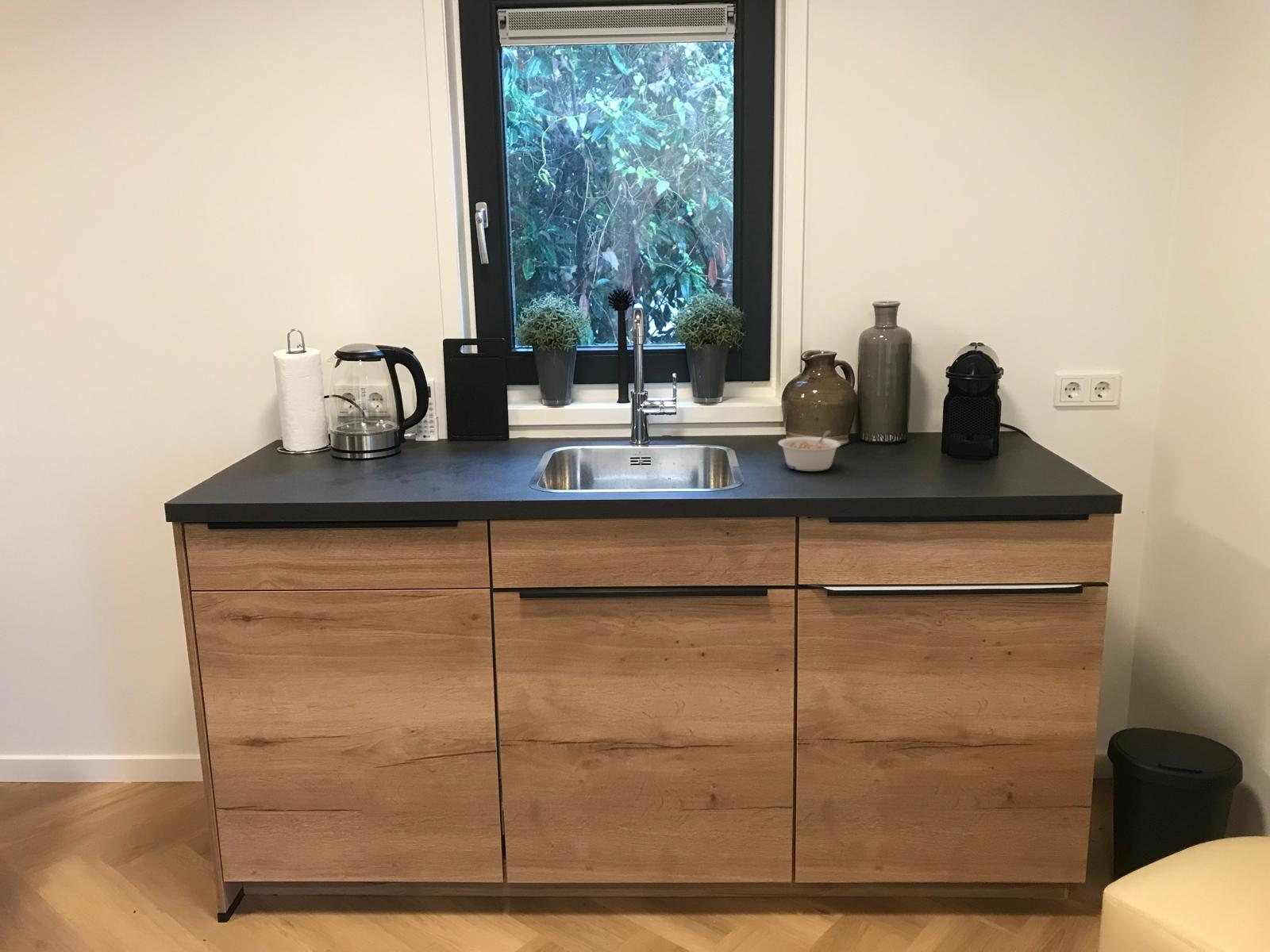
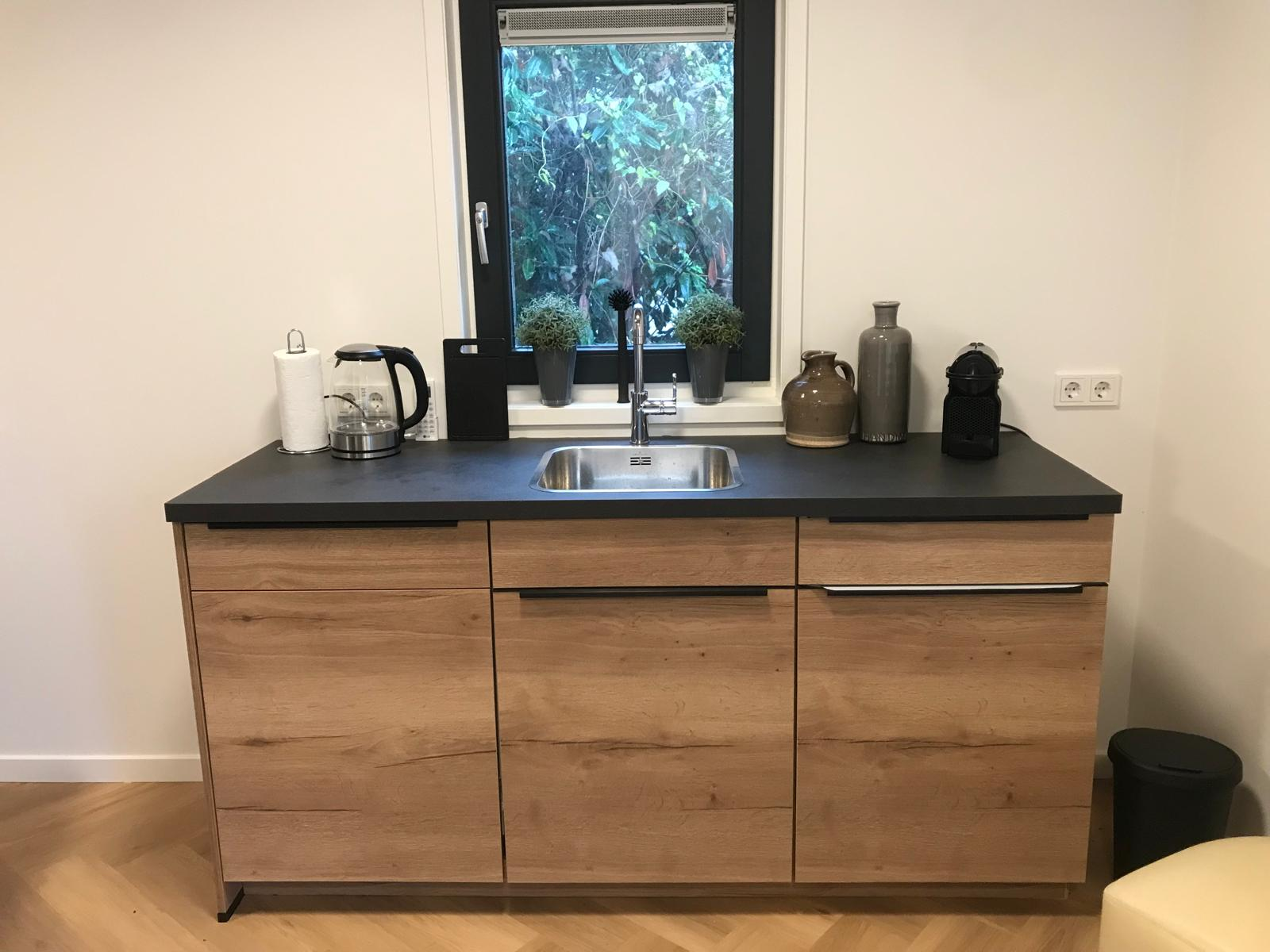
- legume [777,430,842,472]
